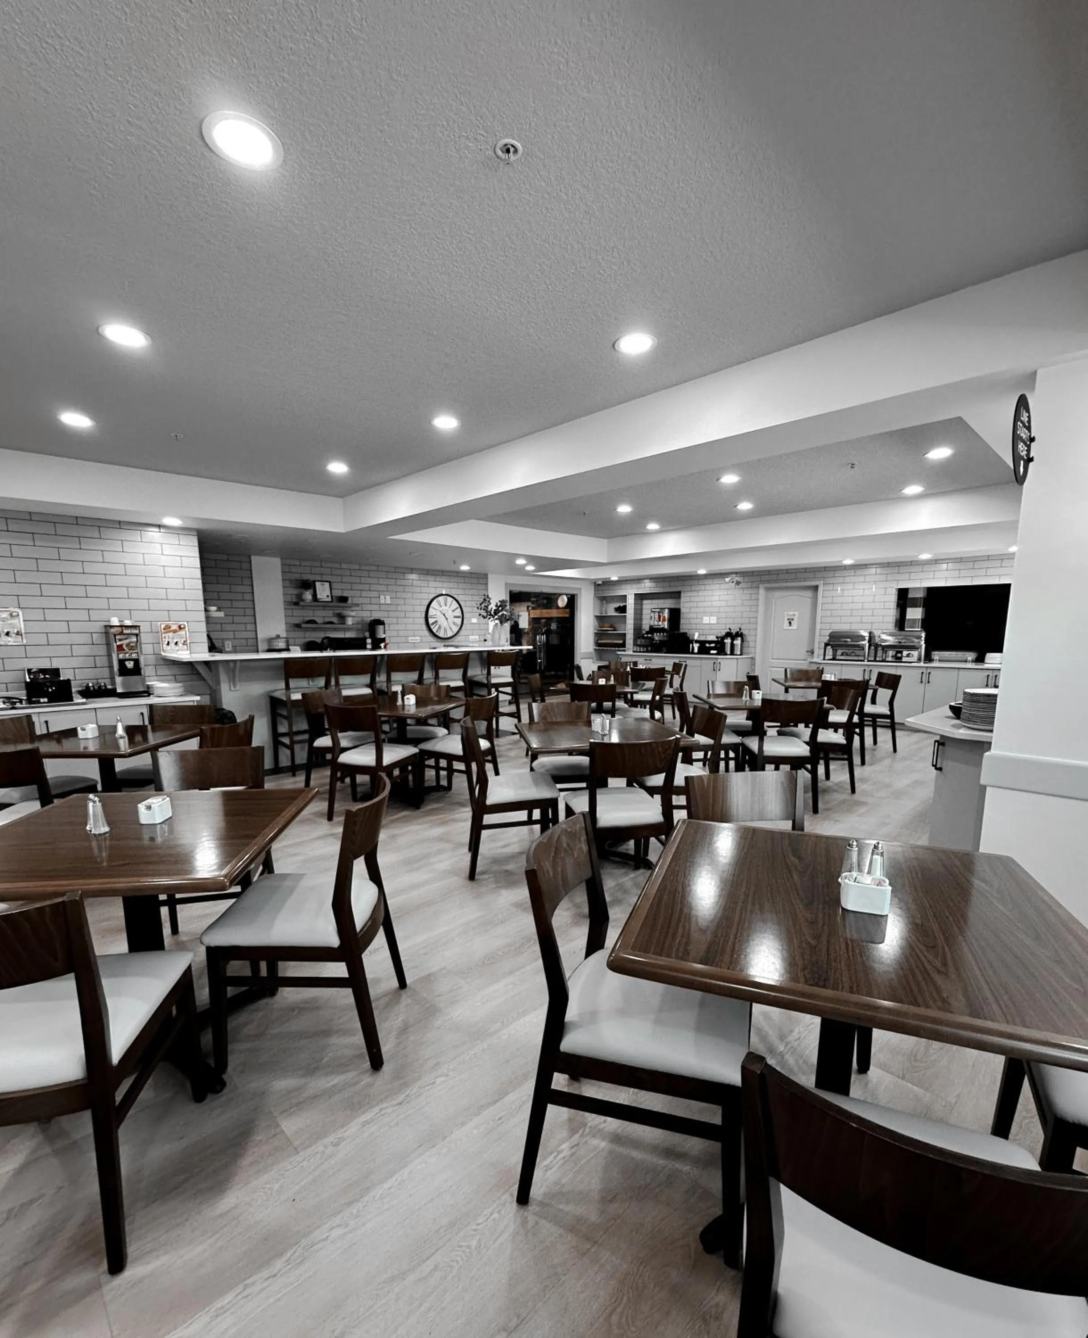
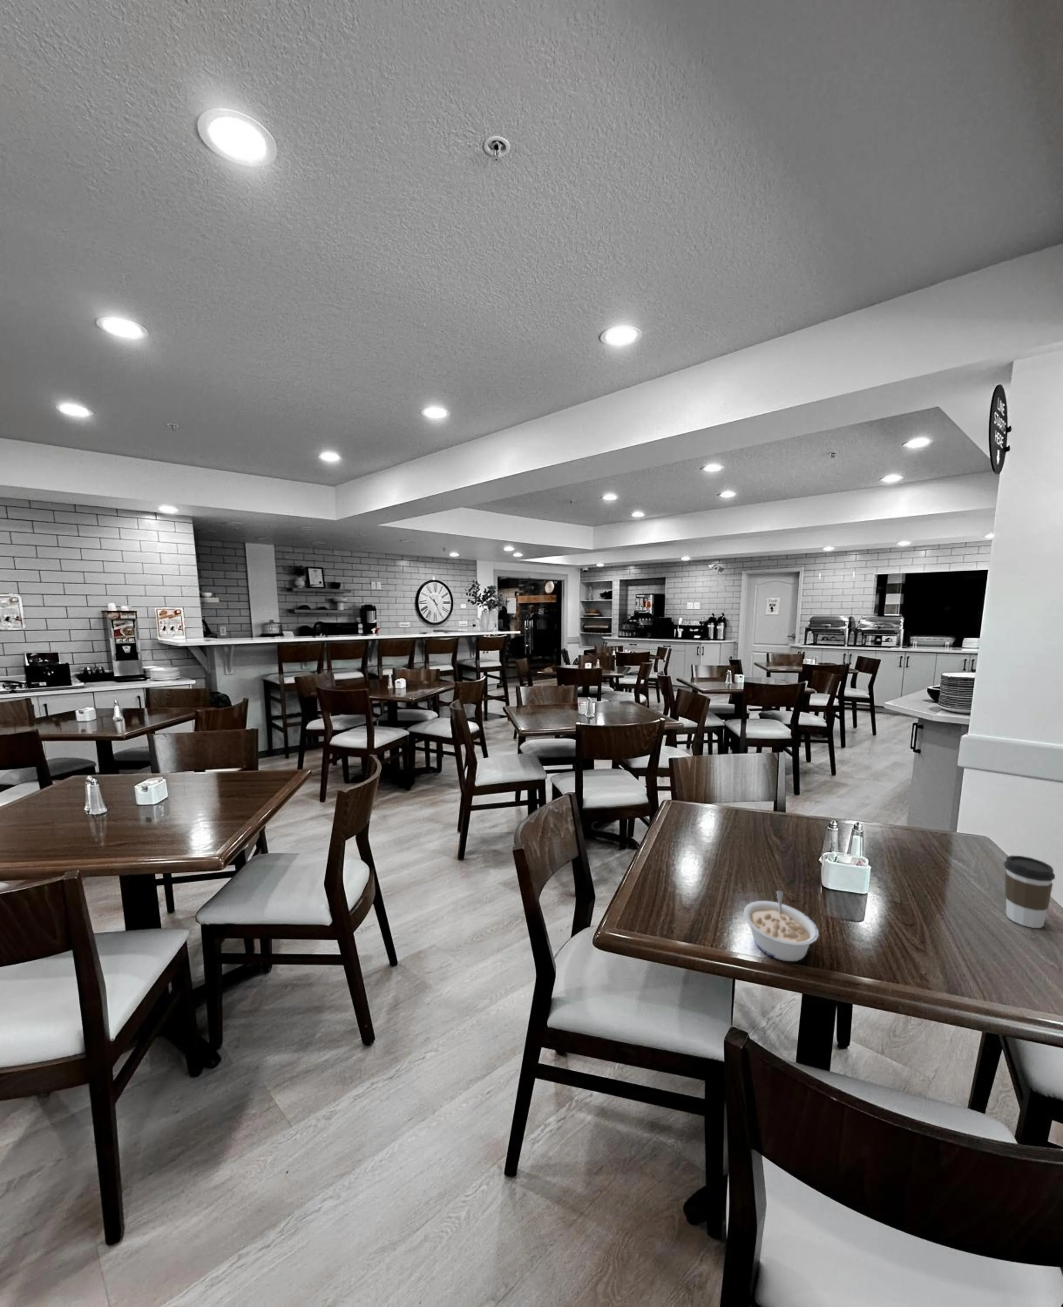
+ legume [743,890,819,962]
+ coffee cup [1003,855,1055,928]
